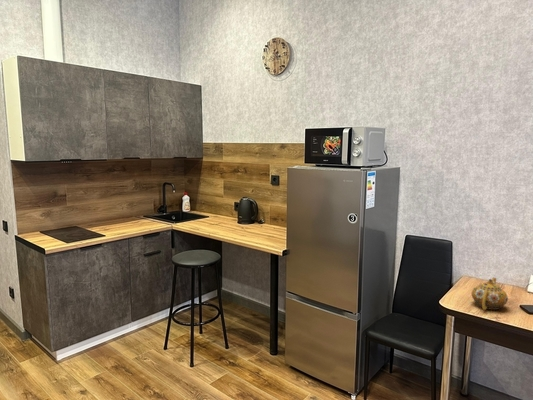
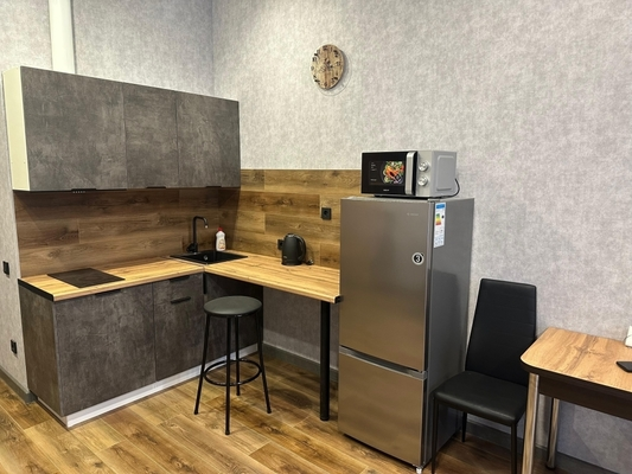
- teapot [471,277,509,311]
